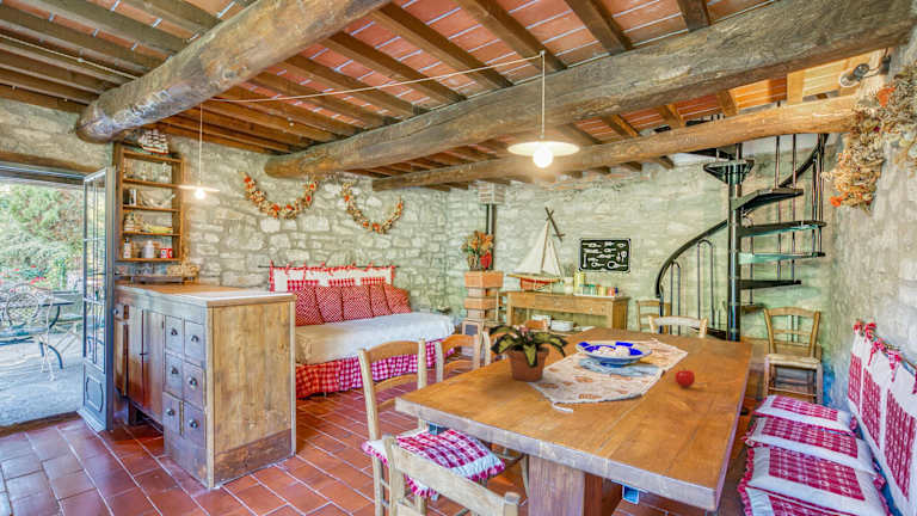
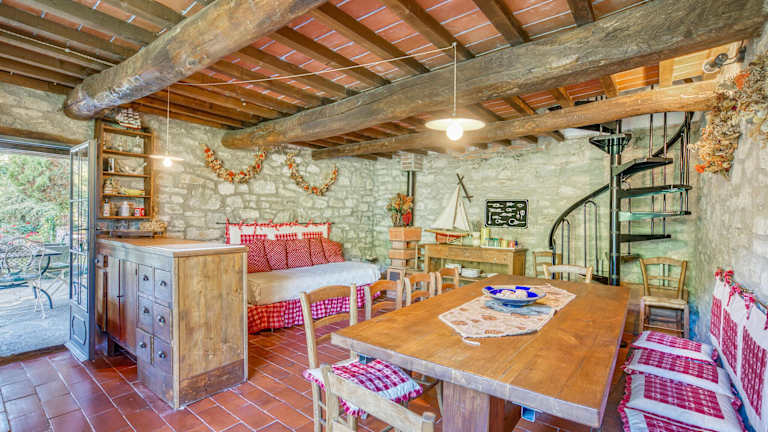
- flower pot [487,324,570,382]
- apple [673,367,696,388]
